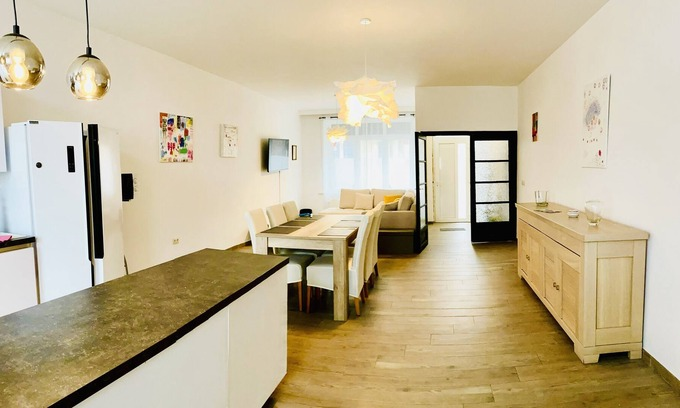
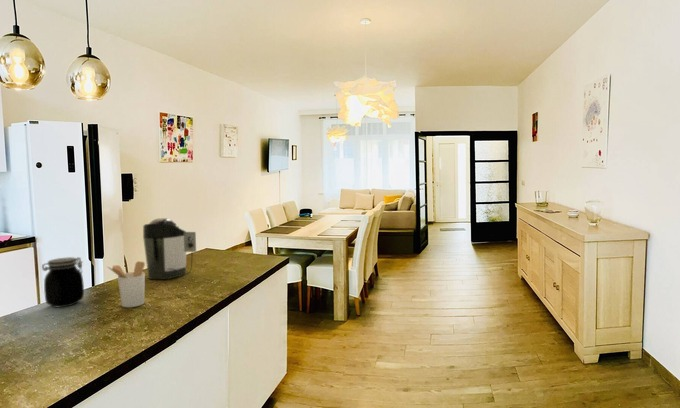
+ coffee maker [142,217,197,280]
+ utensil holder [106,260,146,308]
+ jar [41,256,85,308]
